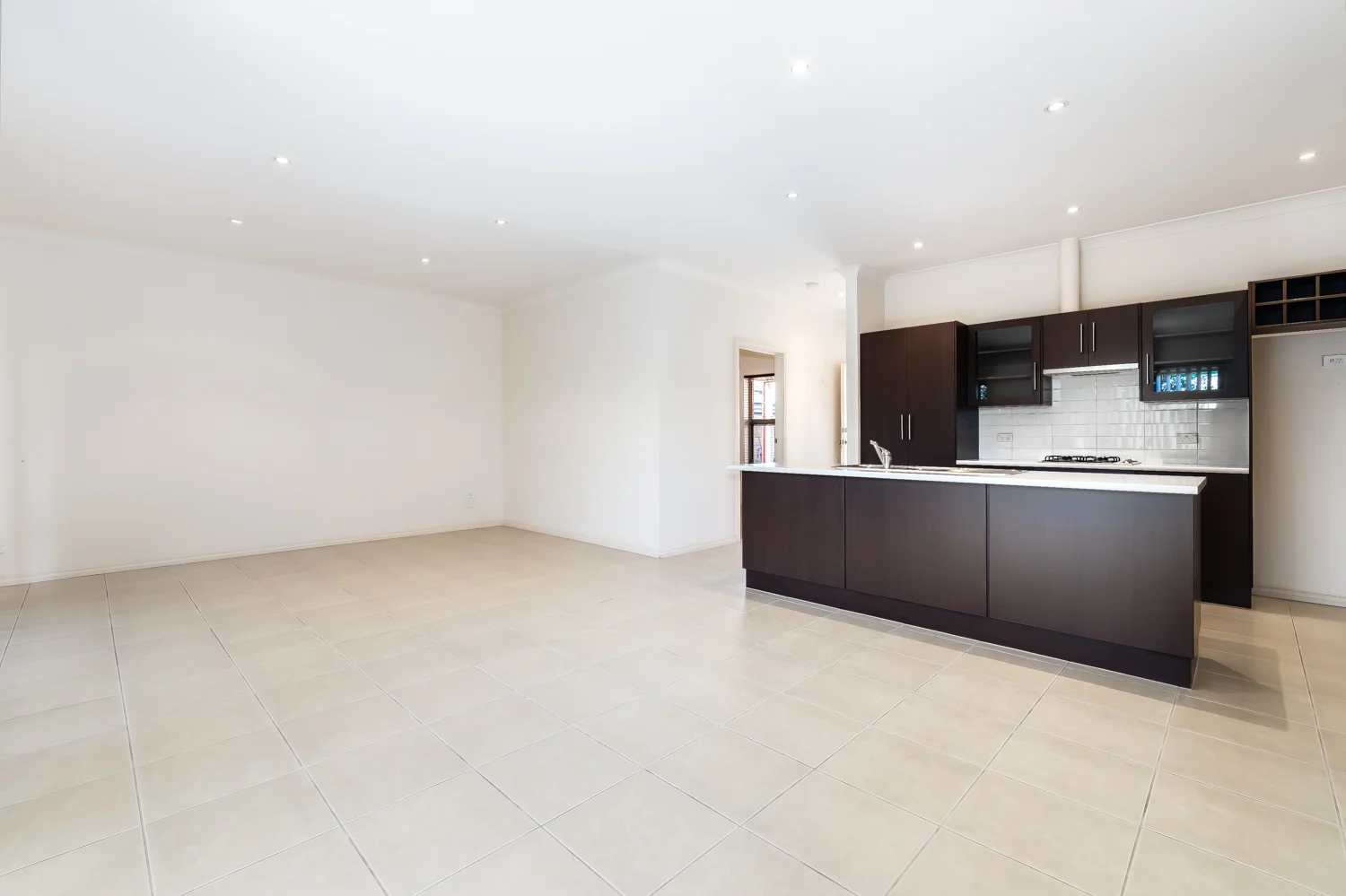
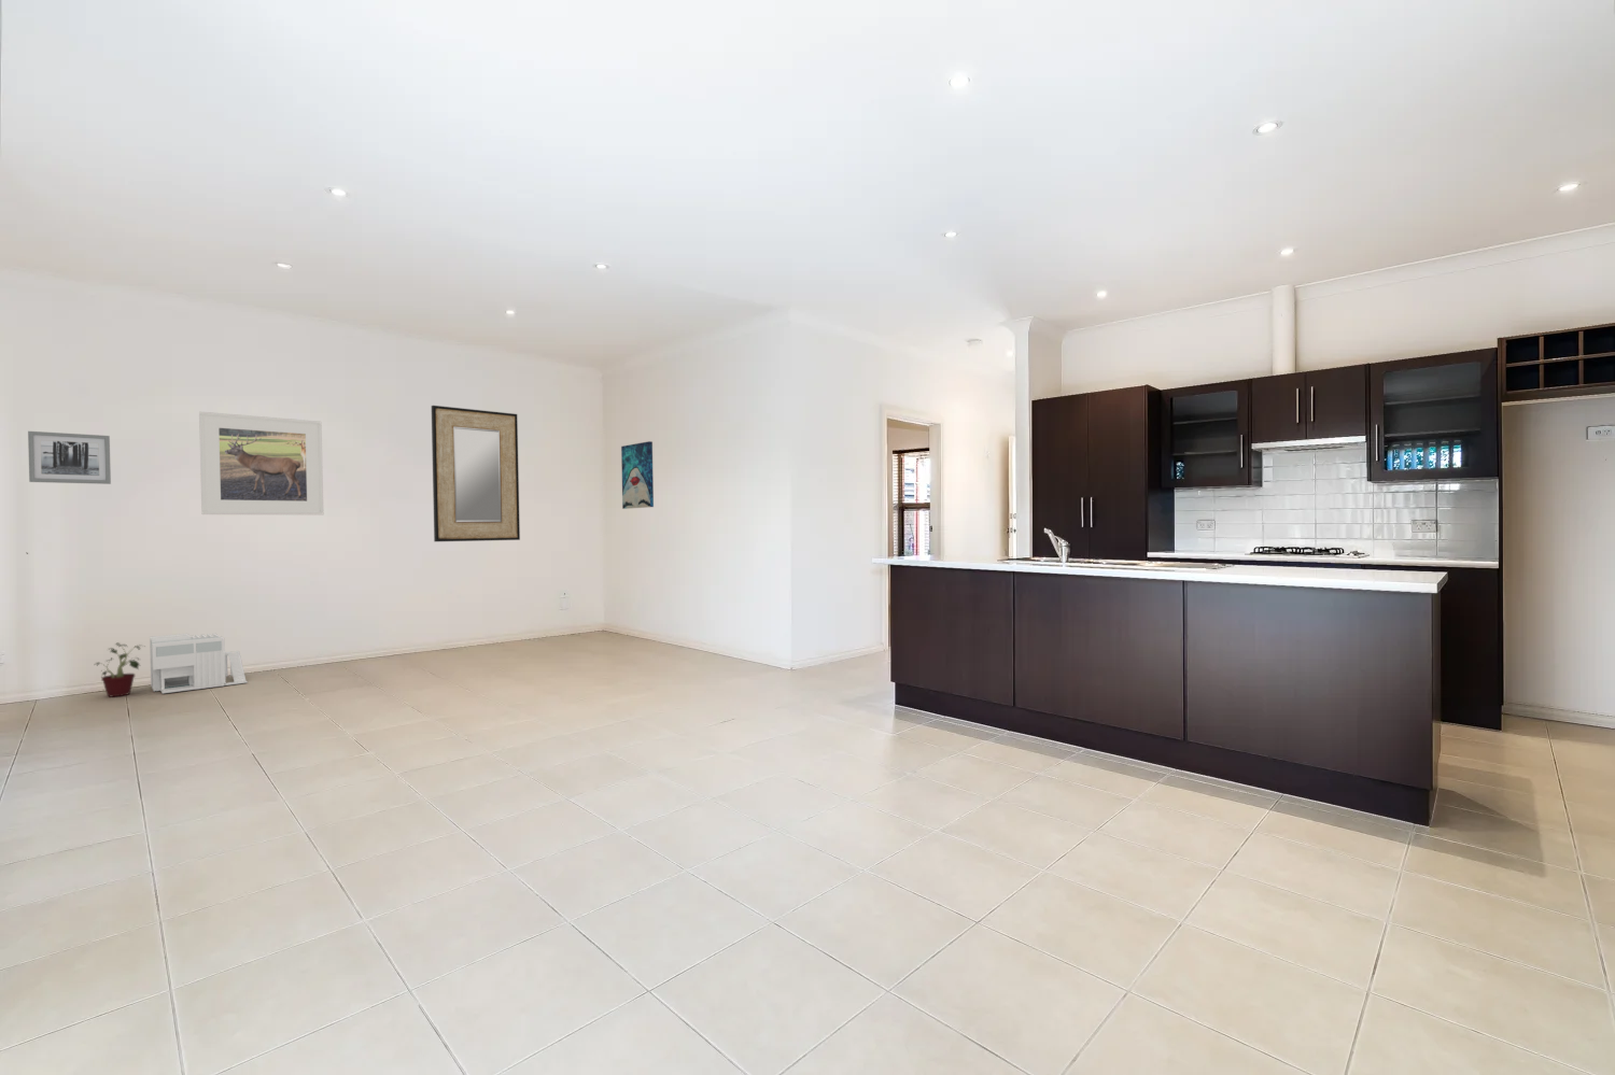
+ wall art [620,440,655,510]
+ potted plant [94,642,145,698]
+ architectural model [149,632,248,693]
+ wall art [26,431,112,486]
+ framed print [198,412,325,516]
+ home mirror [431,404,521,542]
